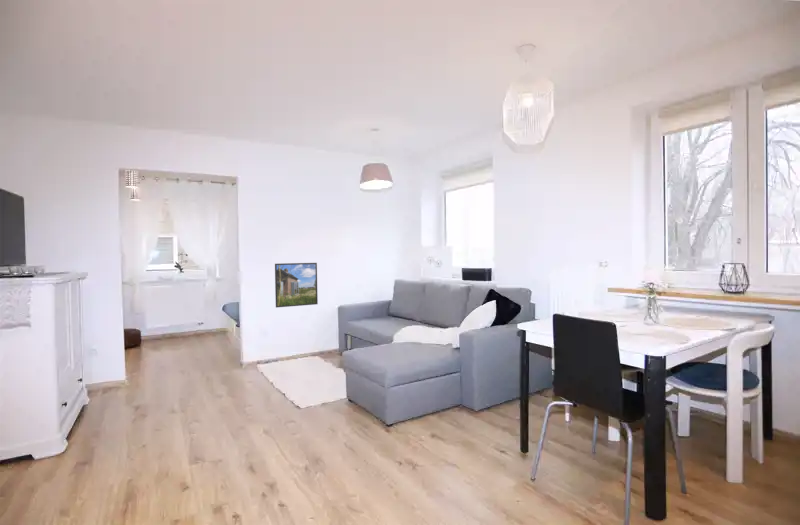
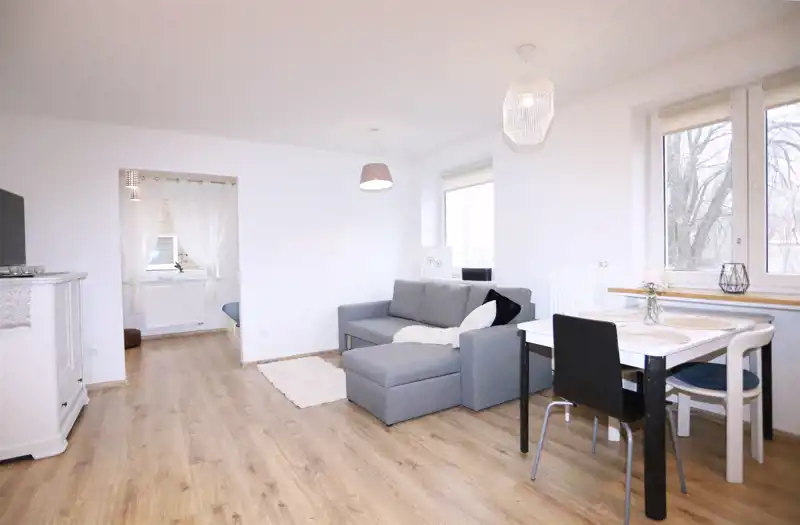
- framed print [274,262,319,309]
